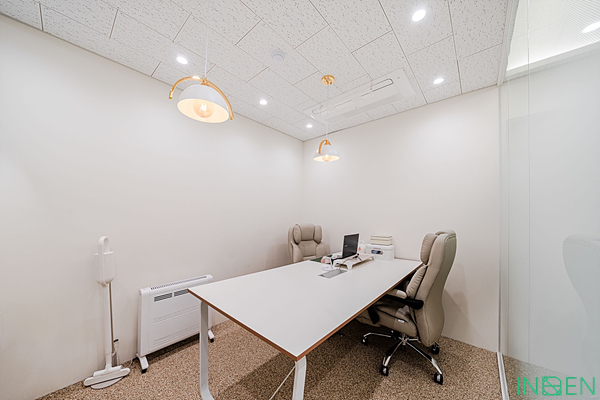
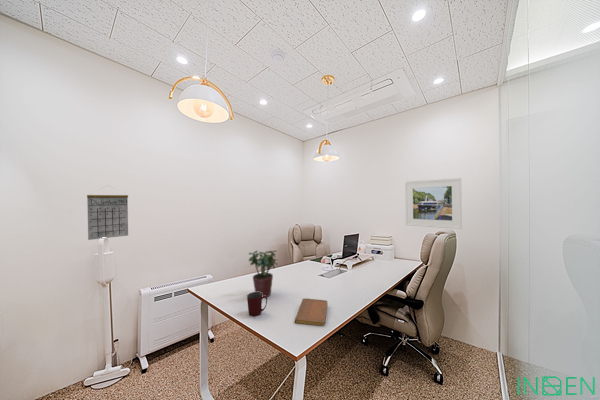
+ mug [246,291,268,317]
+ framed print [404,177,463,230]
+ calendar [86,184,129,241]
+ potted plant [248,249,279,298]
+ notebook [294,297,329,327]
